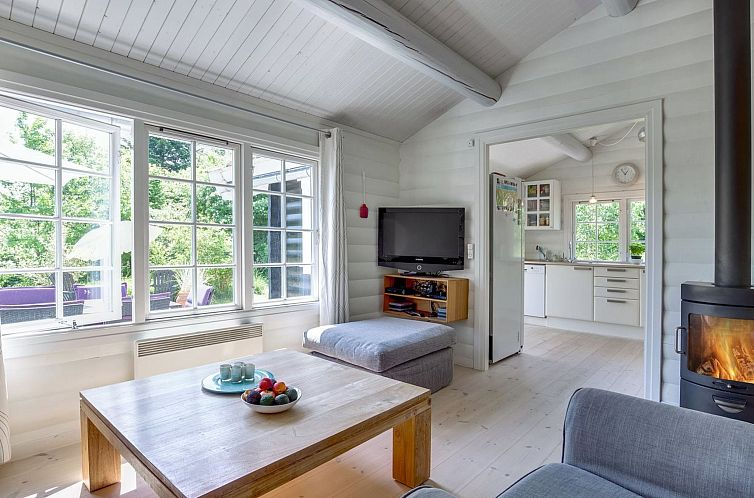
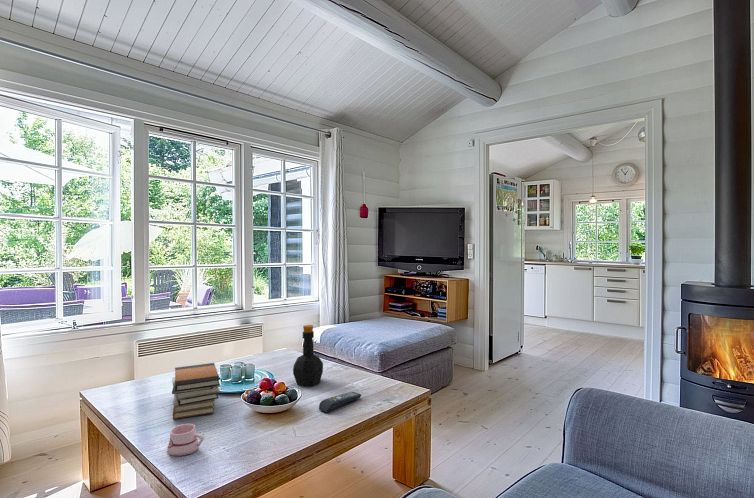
+ remote control [318,391,362,413]
+ mug [166,423,205,457]
+ book stack [171,362,221,420]
+ bottle [292,324,324,388]
